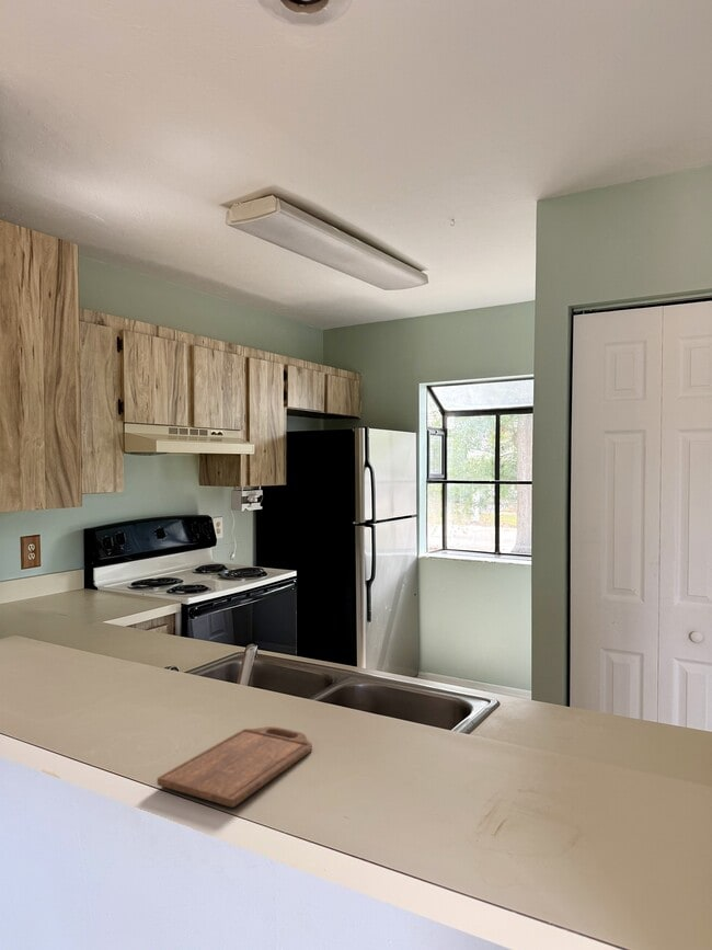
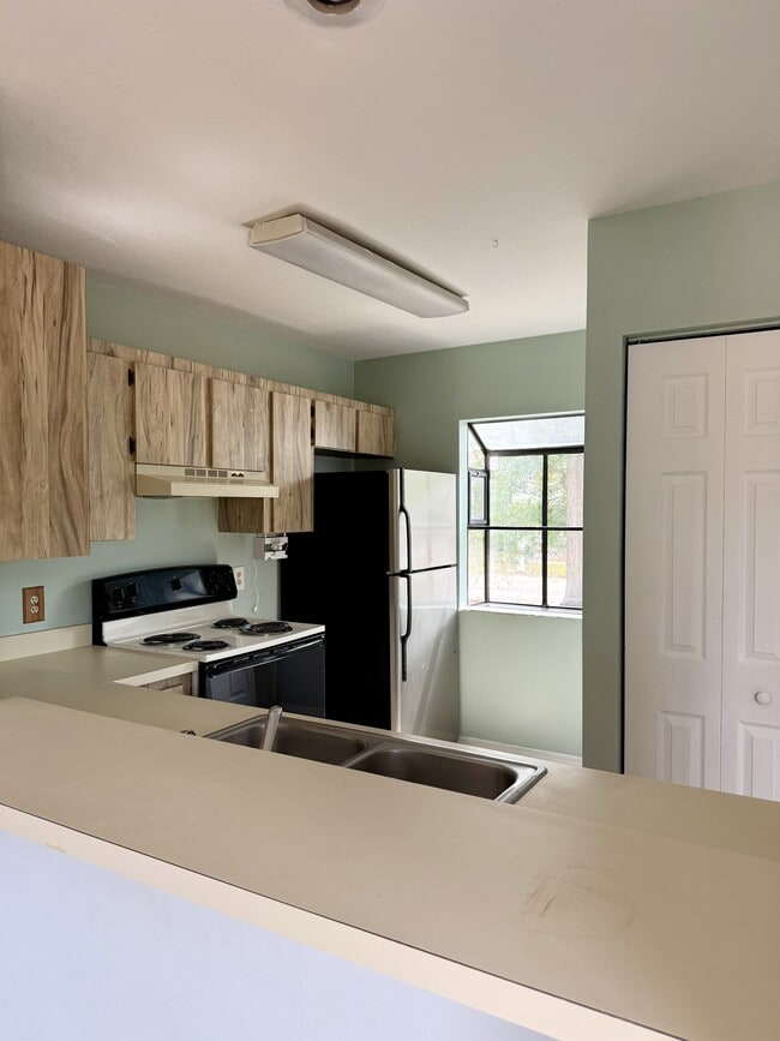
- cutting board [157,725,313,809]
